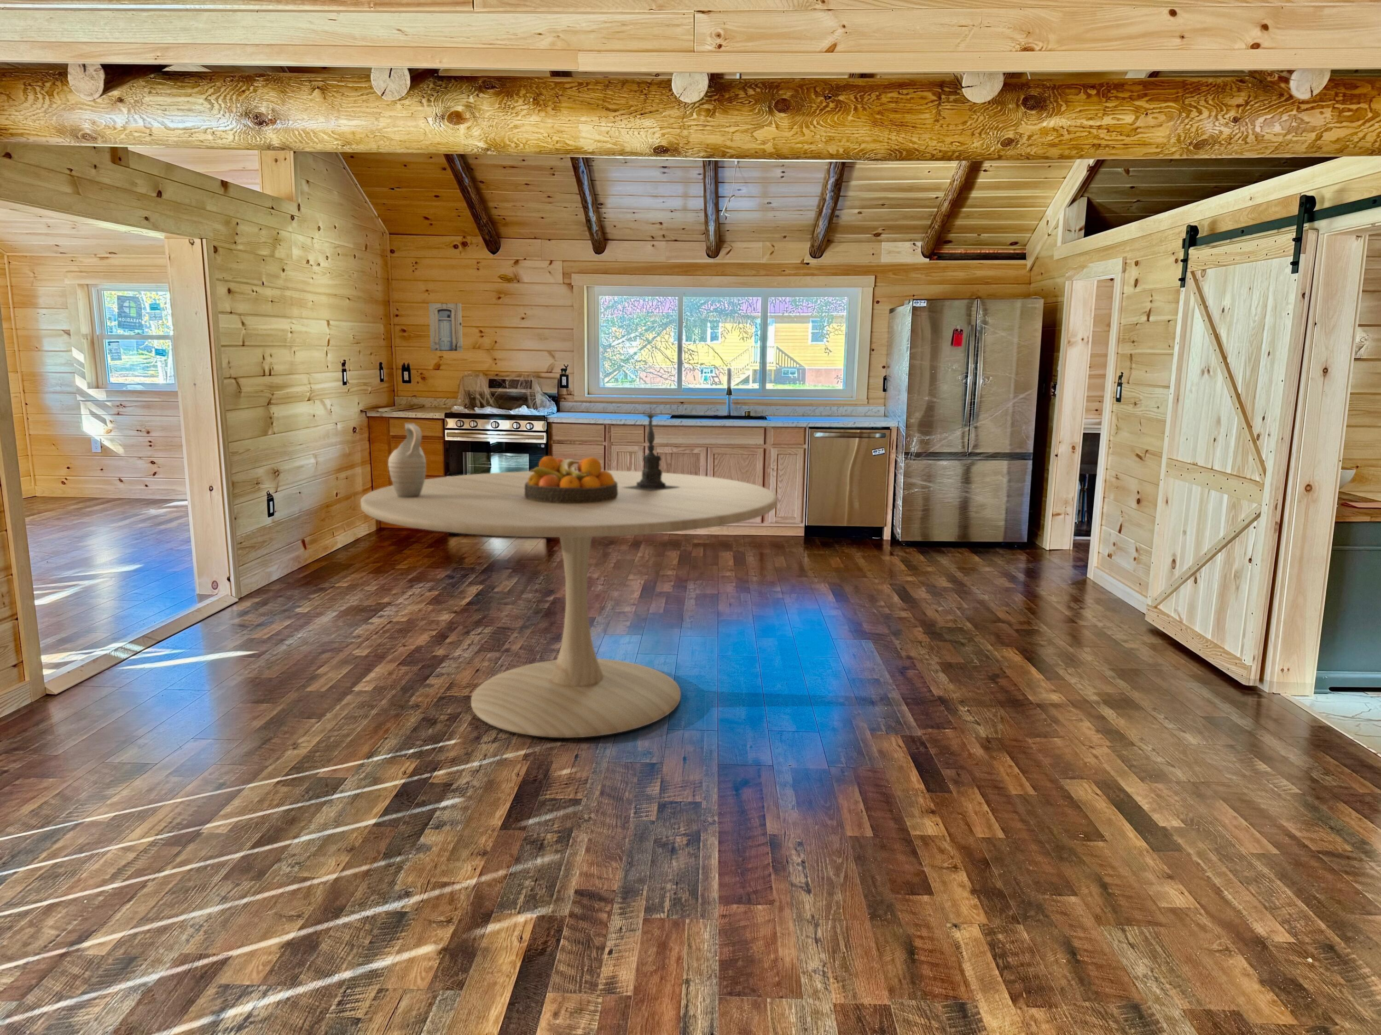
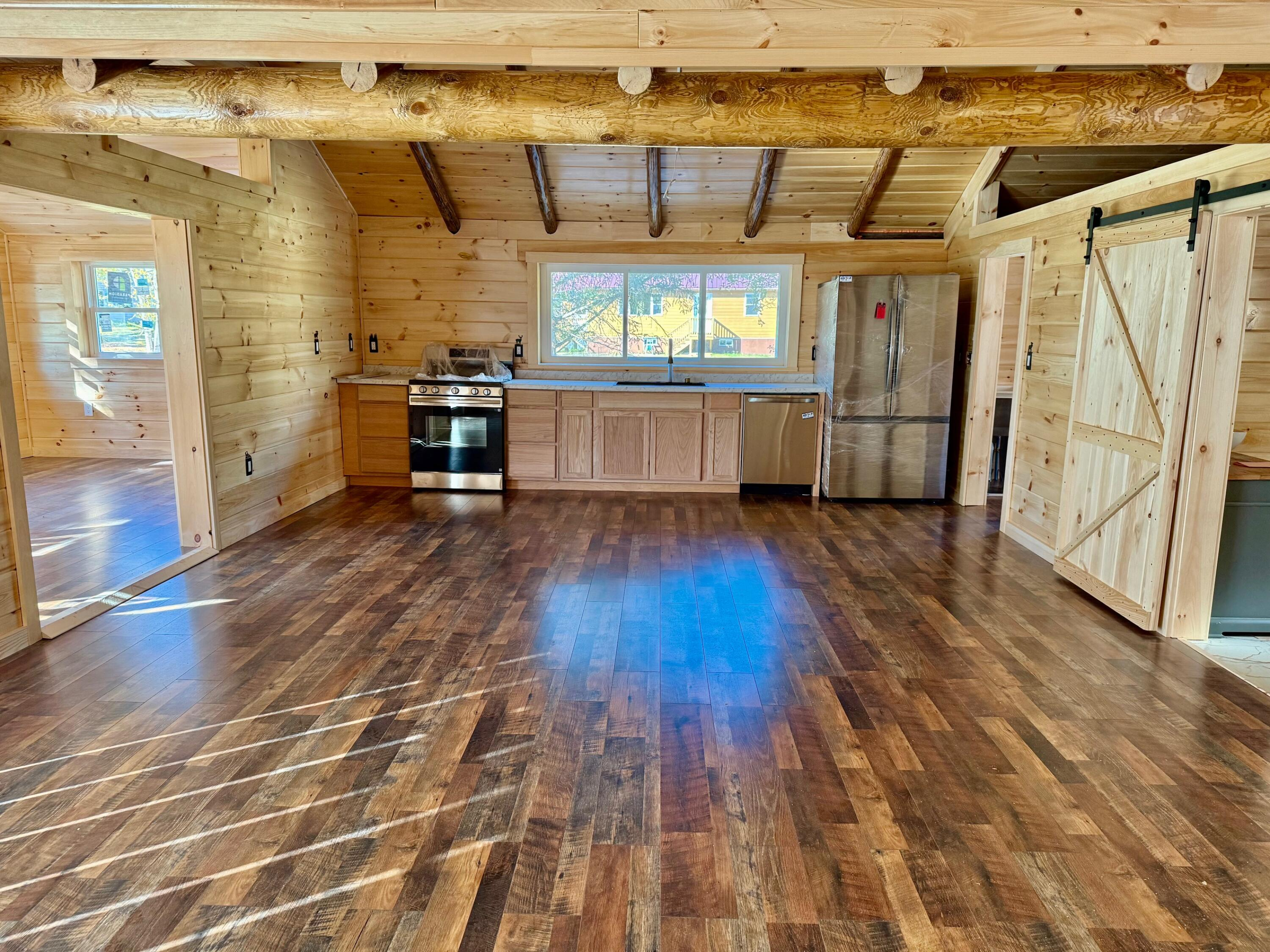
- fruit bowl [525,456,618,502]
- dining table [360,470,779,738]
- candle holder [625,401,676,490]
- pitcher [387,423,426,498]
- wall art [428,302,463,351]
